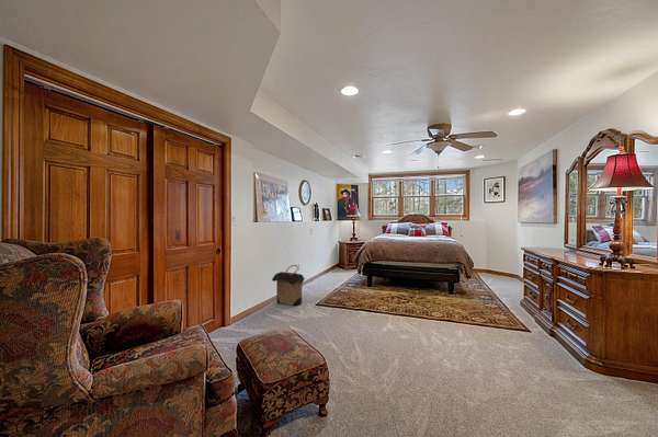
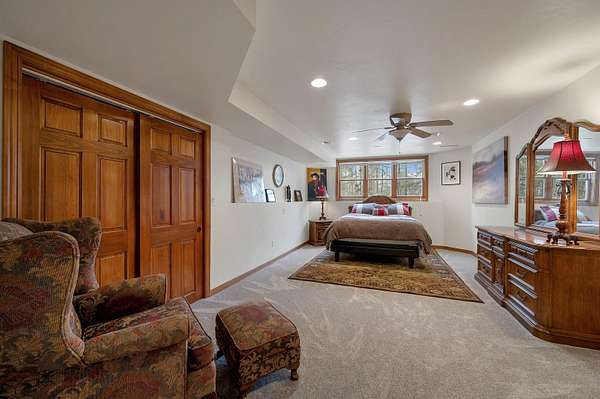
- laundry hamper [271,264,306,307]
